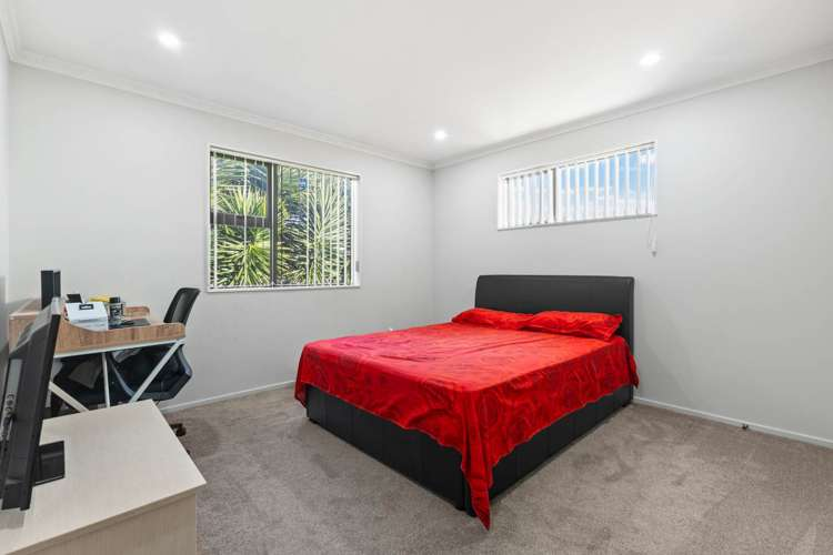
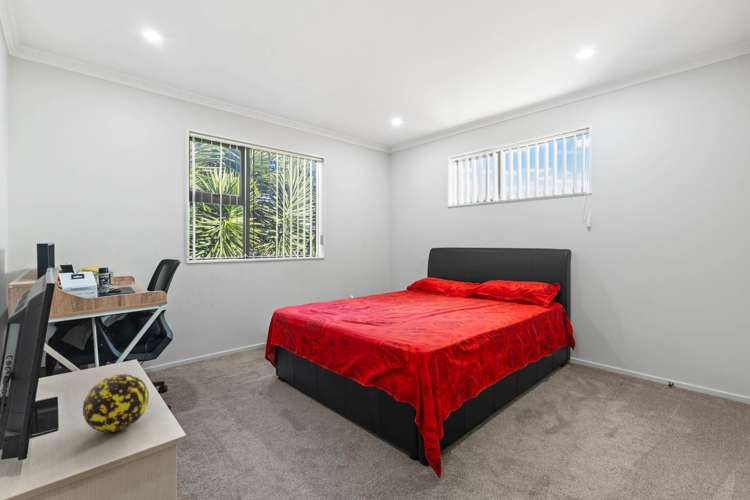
+ decorative ball [82,373,150,433]
